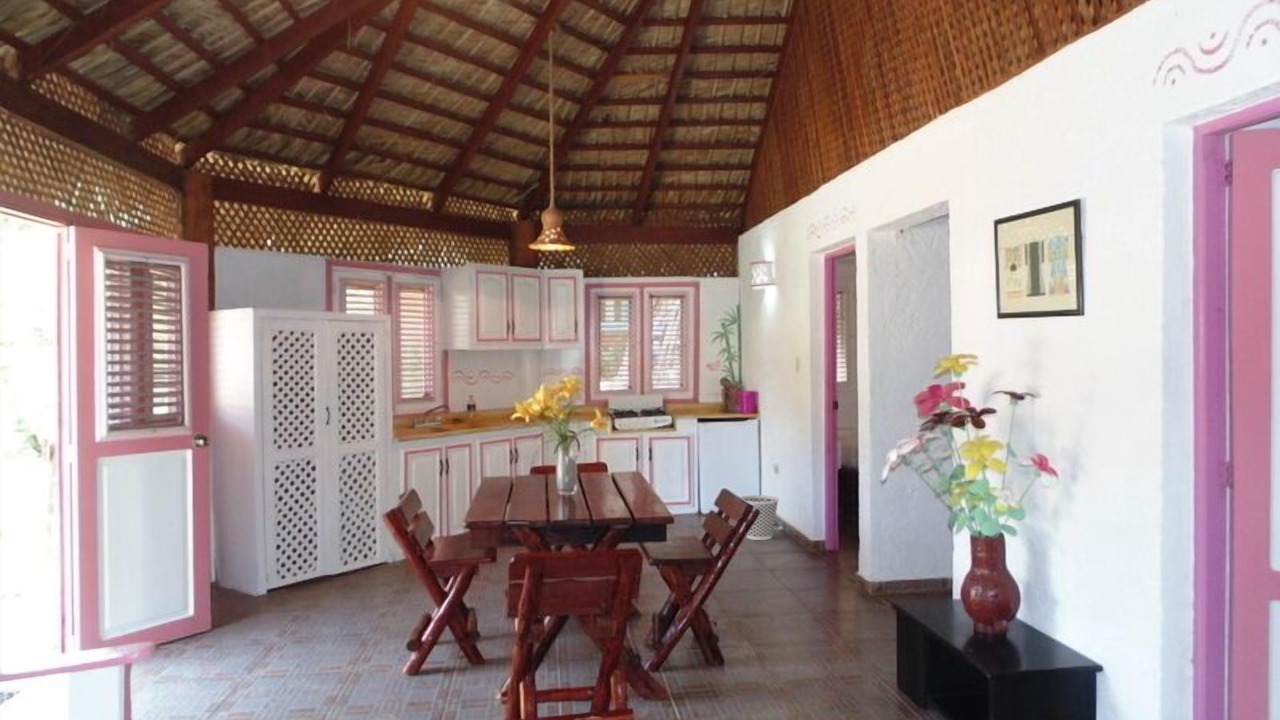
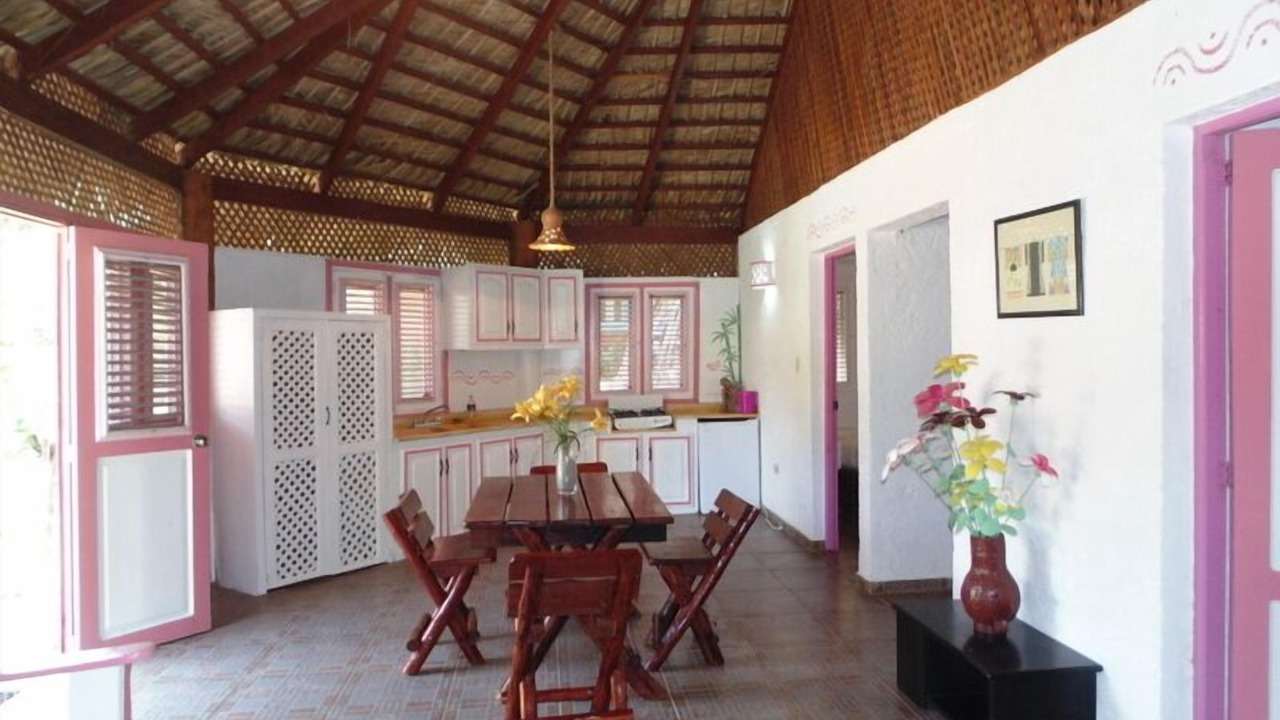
- wastebasket [739,494,780,541]
